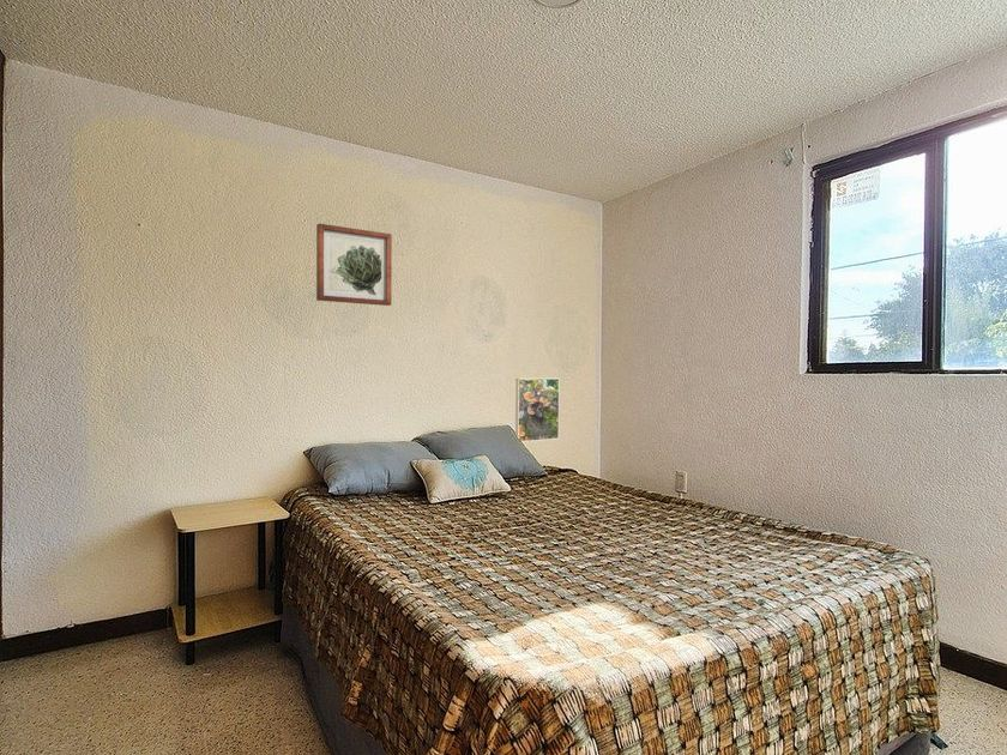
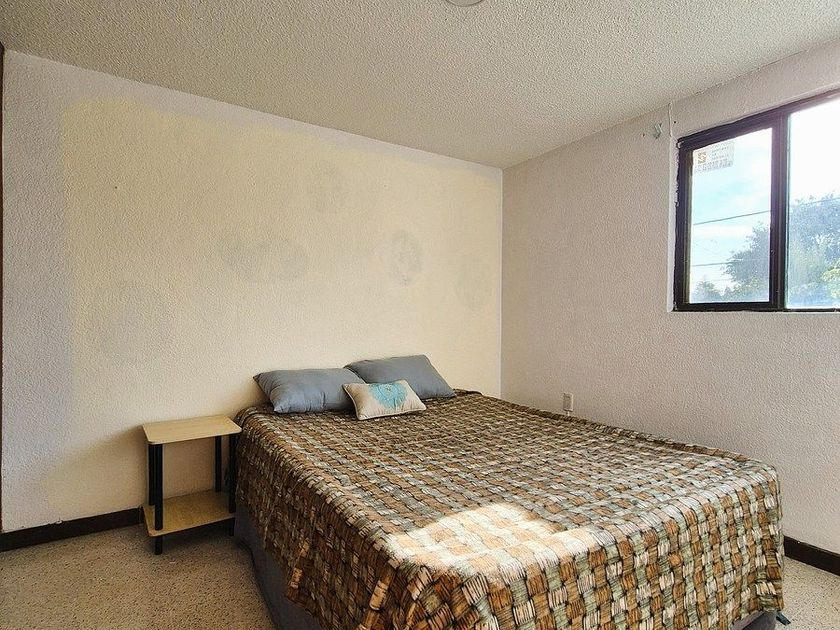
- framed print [514,378,561,443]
- wall art [315,223,393,307]
